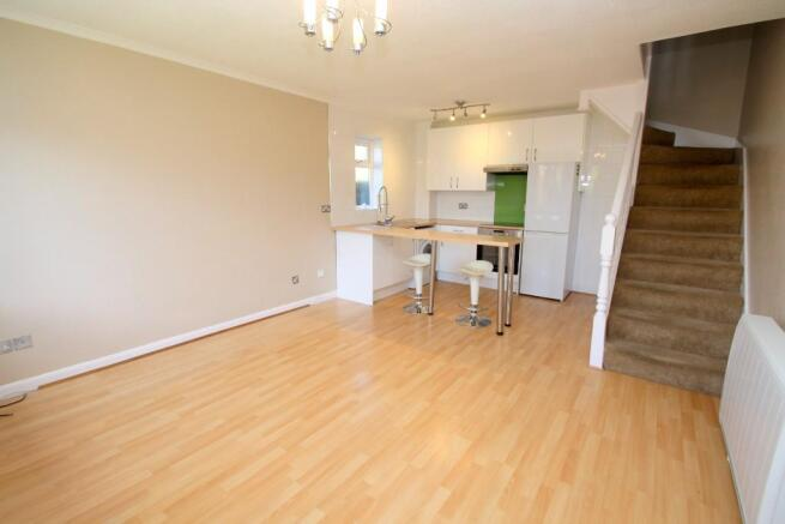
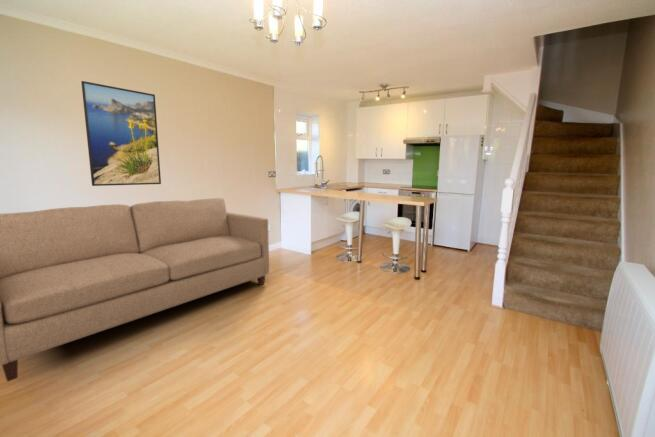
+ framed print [80,80,162,187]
+ sofa [0,197,270,383]
